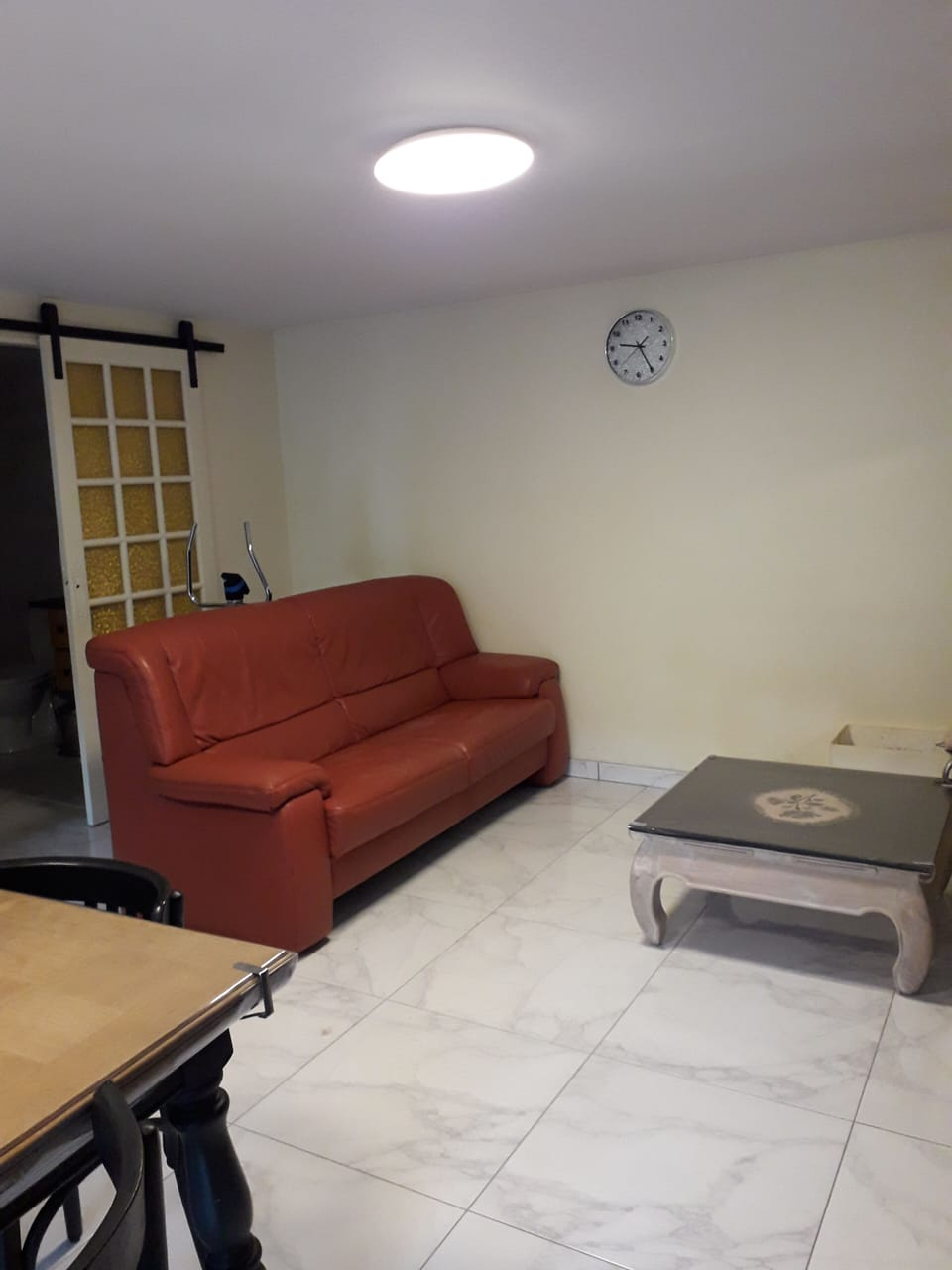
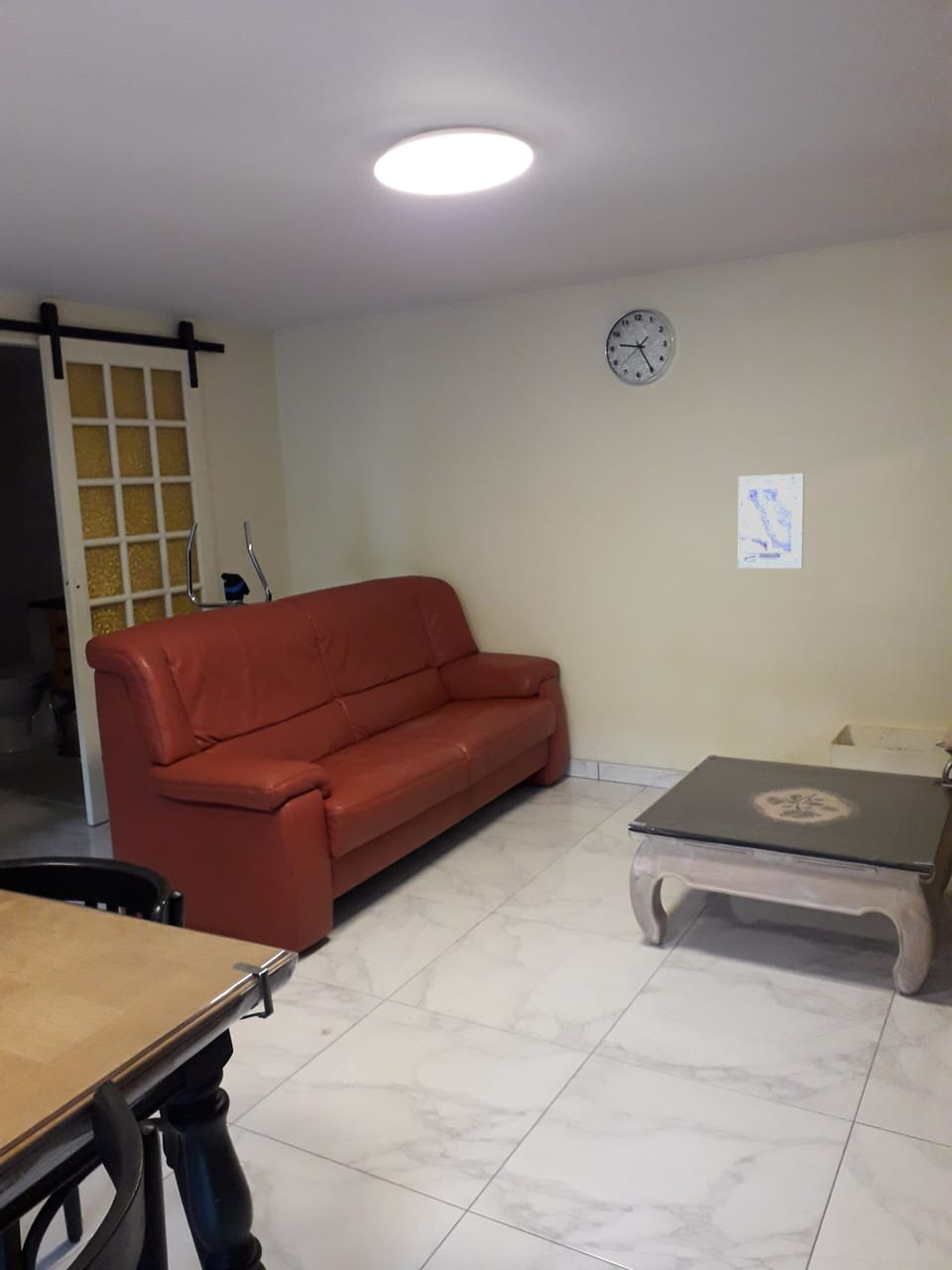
+ wall art [737,472,805,570]
